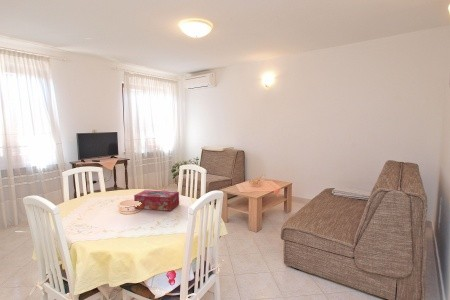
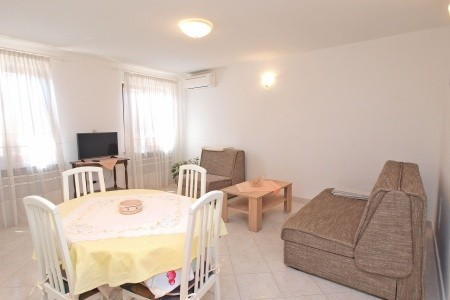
- tissue box [133,189,180,212]
